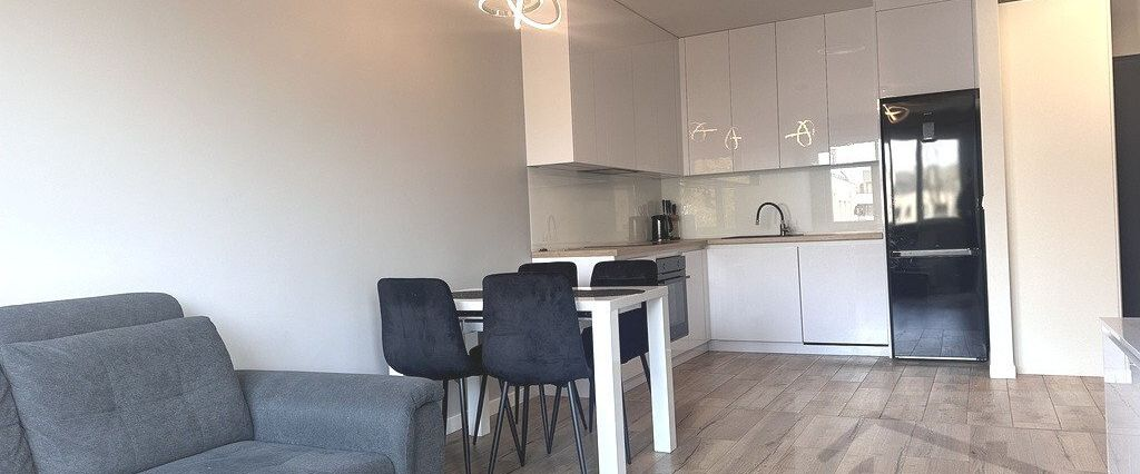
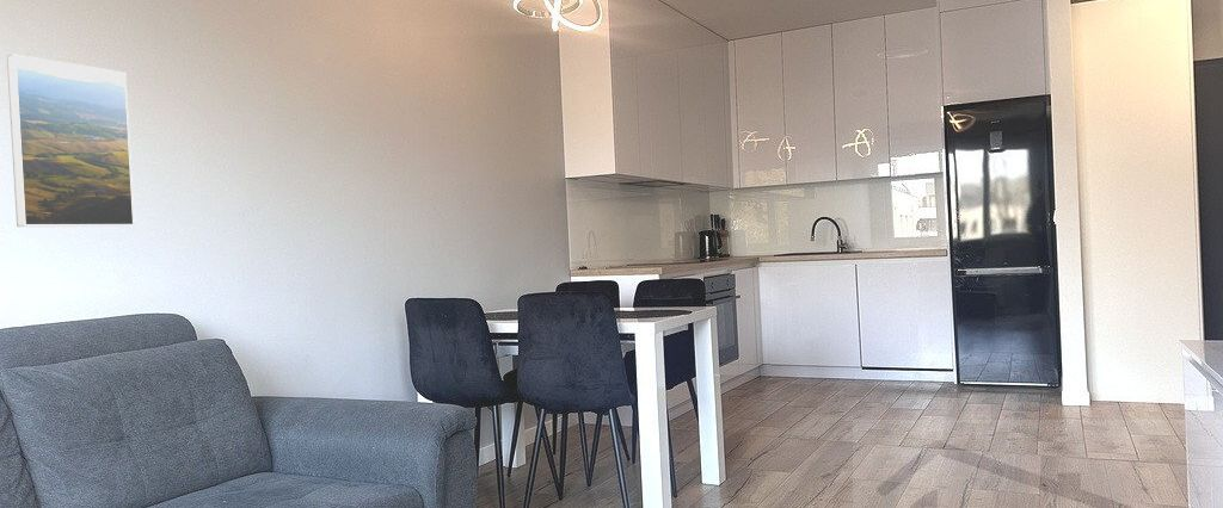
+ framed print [6,54,136,228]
